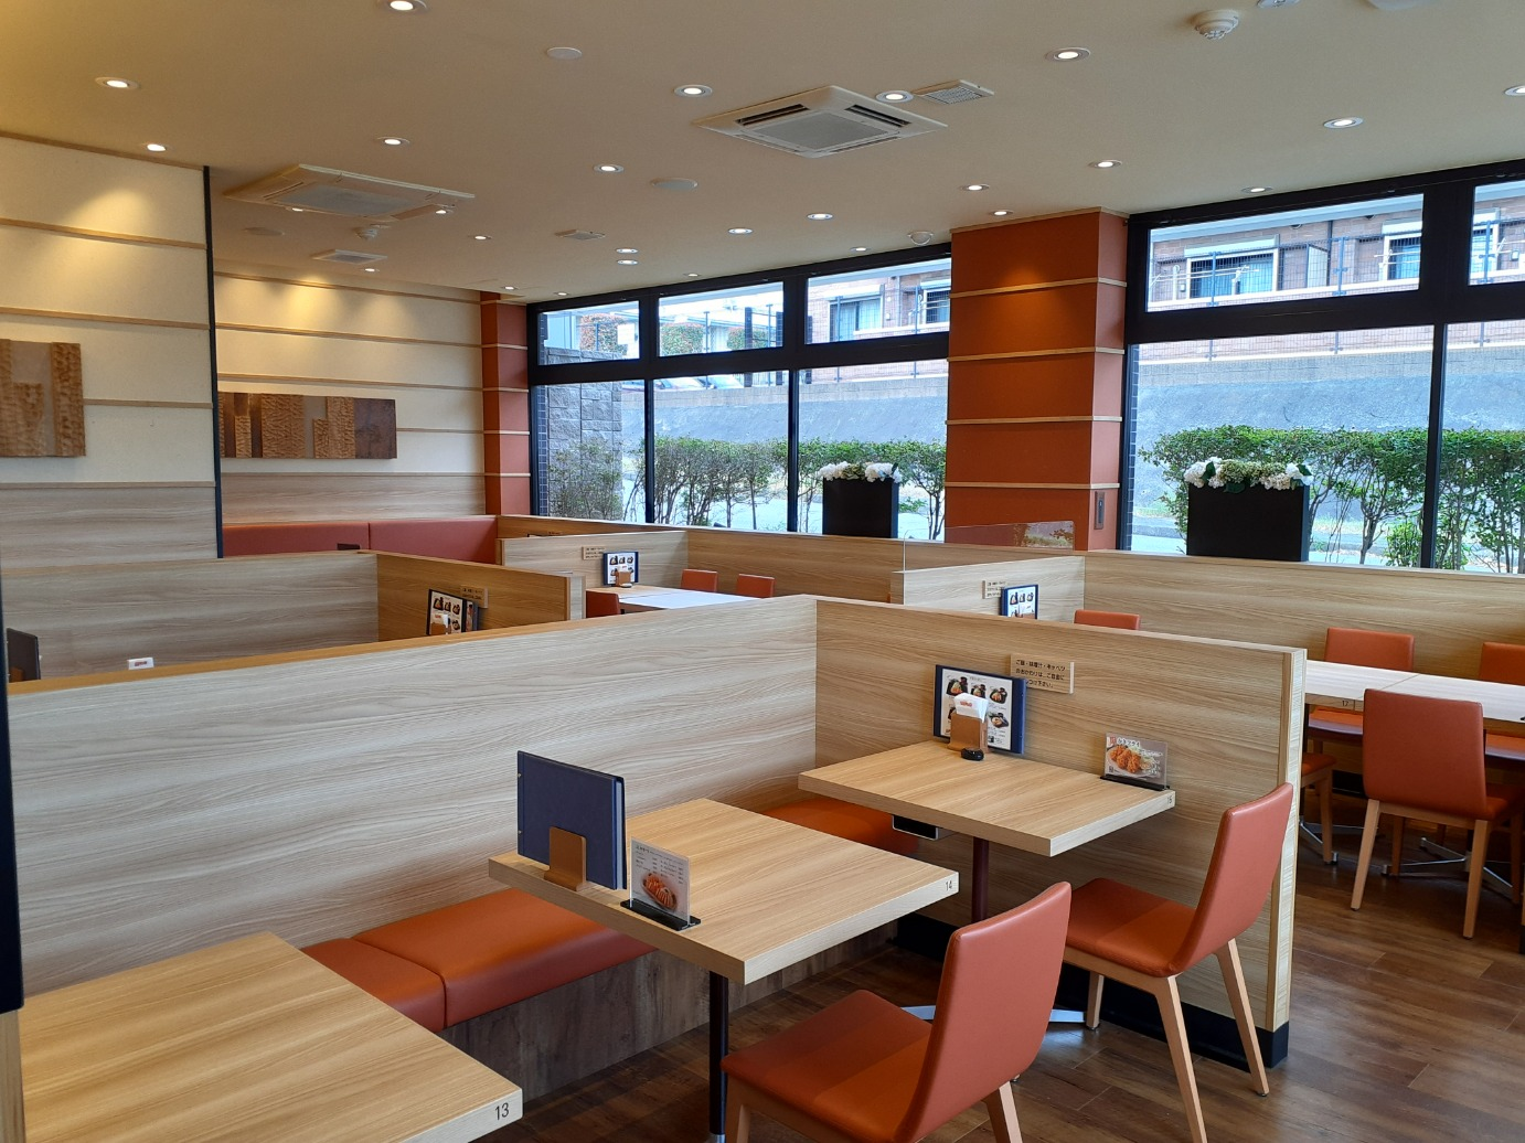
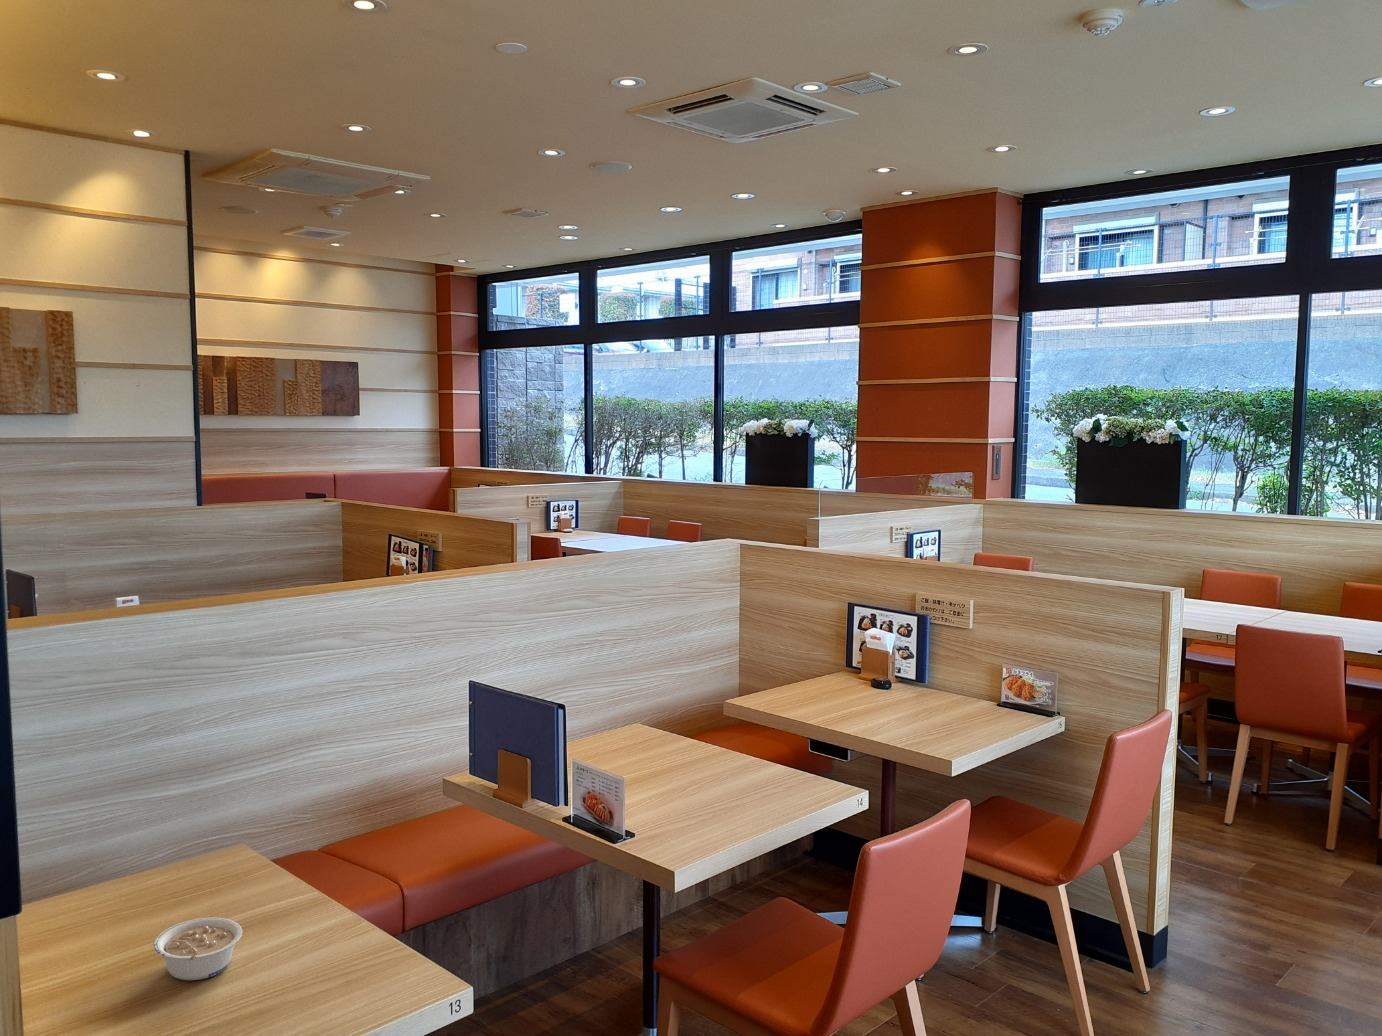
+ legume [153,917,243,980]
